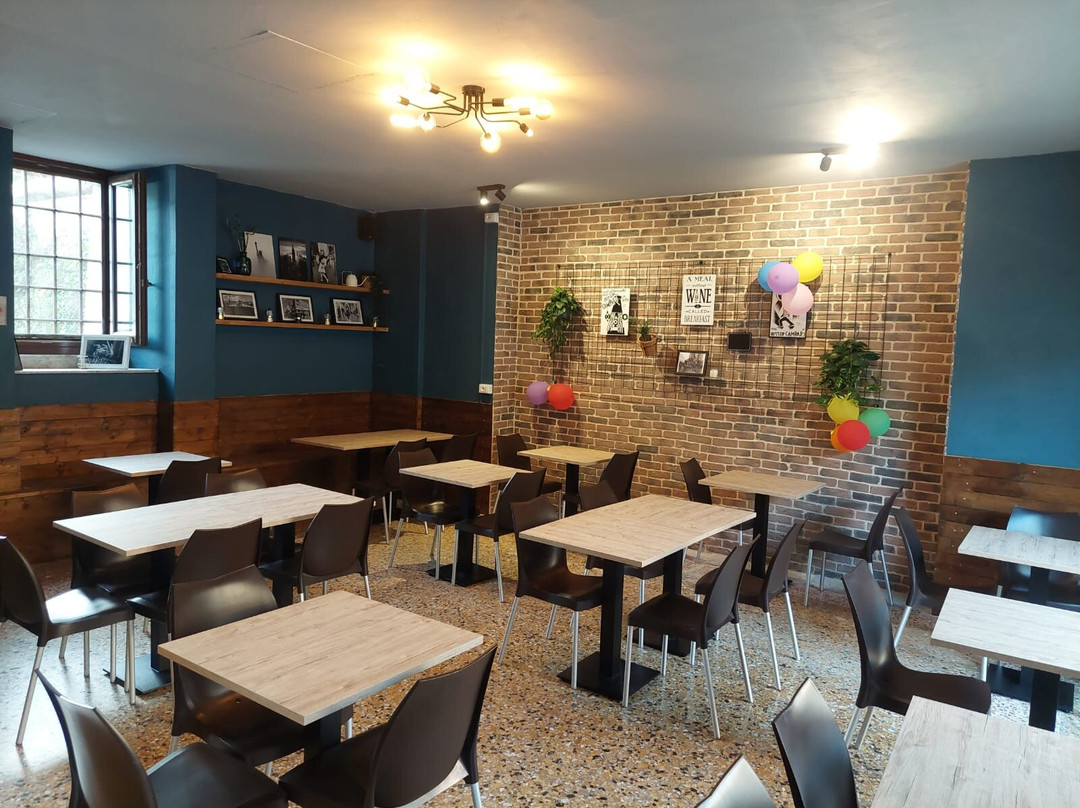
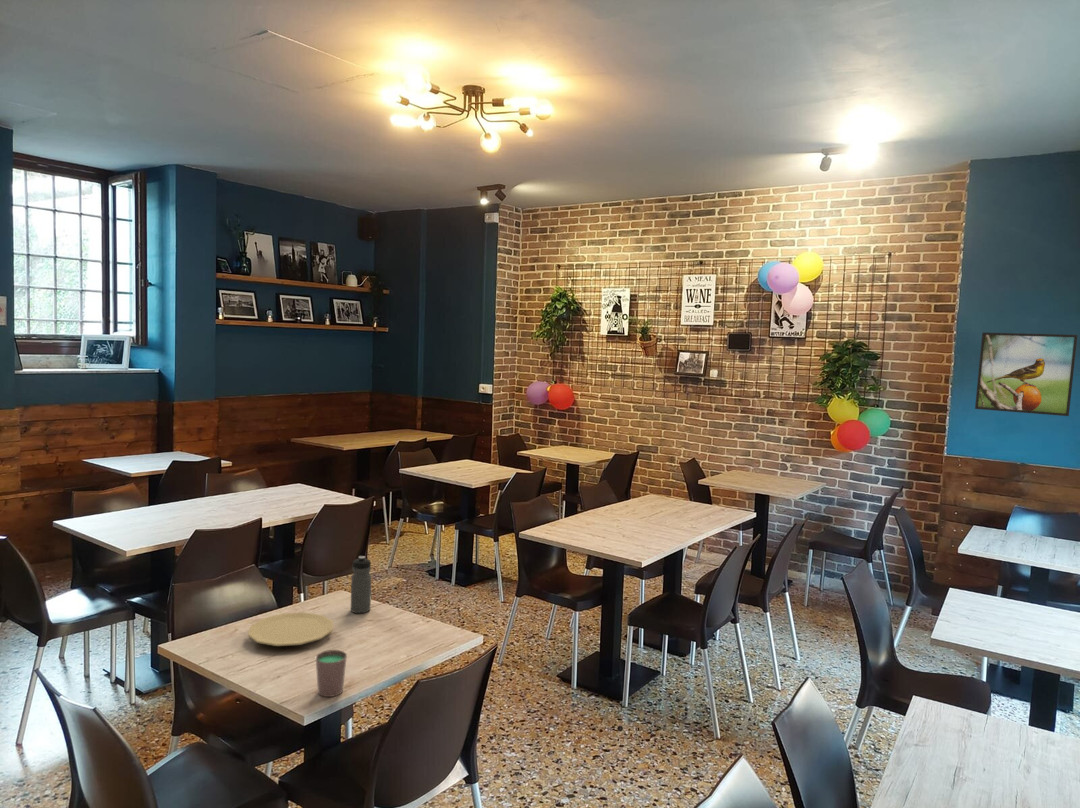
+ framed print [974,332,1078,417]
+ water bottle [350,555,372,614]
+ plate [247,611,334,647]
+ cup [315,649,348,698]
